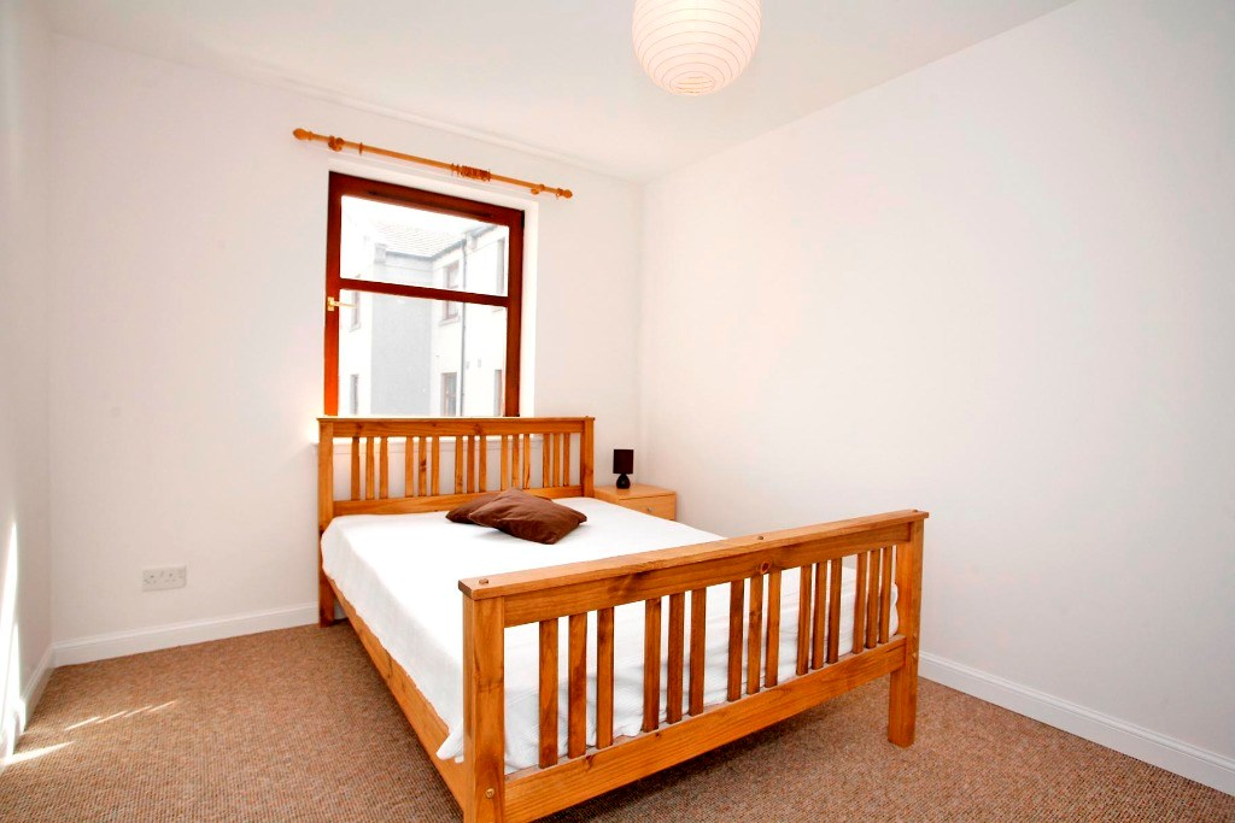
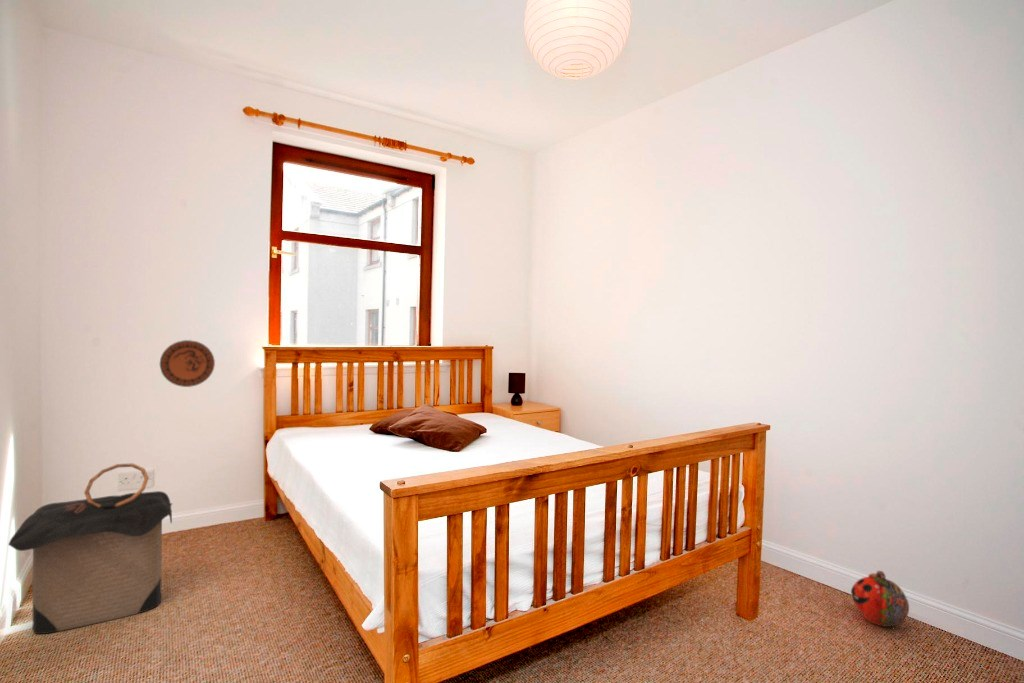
+ decorative ball [850,570,910,628]
+ decorative plate [159,339,216,388]
+ laundry hamper [7,462,174,635]
